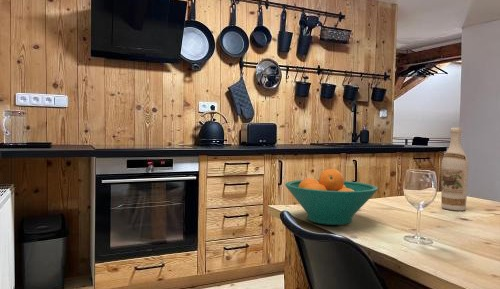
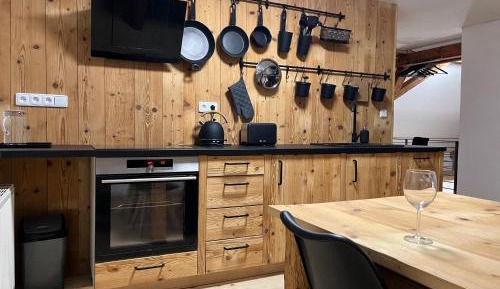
- fruit bowl [284,168,379,226]
- wine bottle [440,127,469,212]
